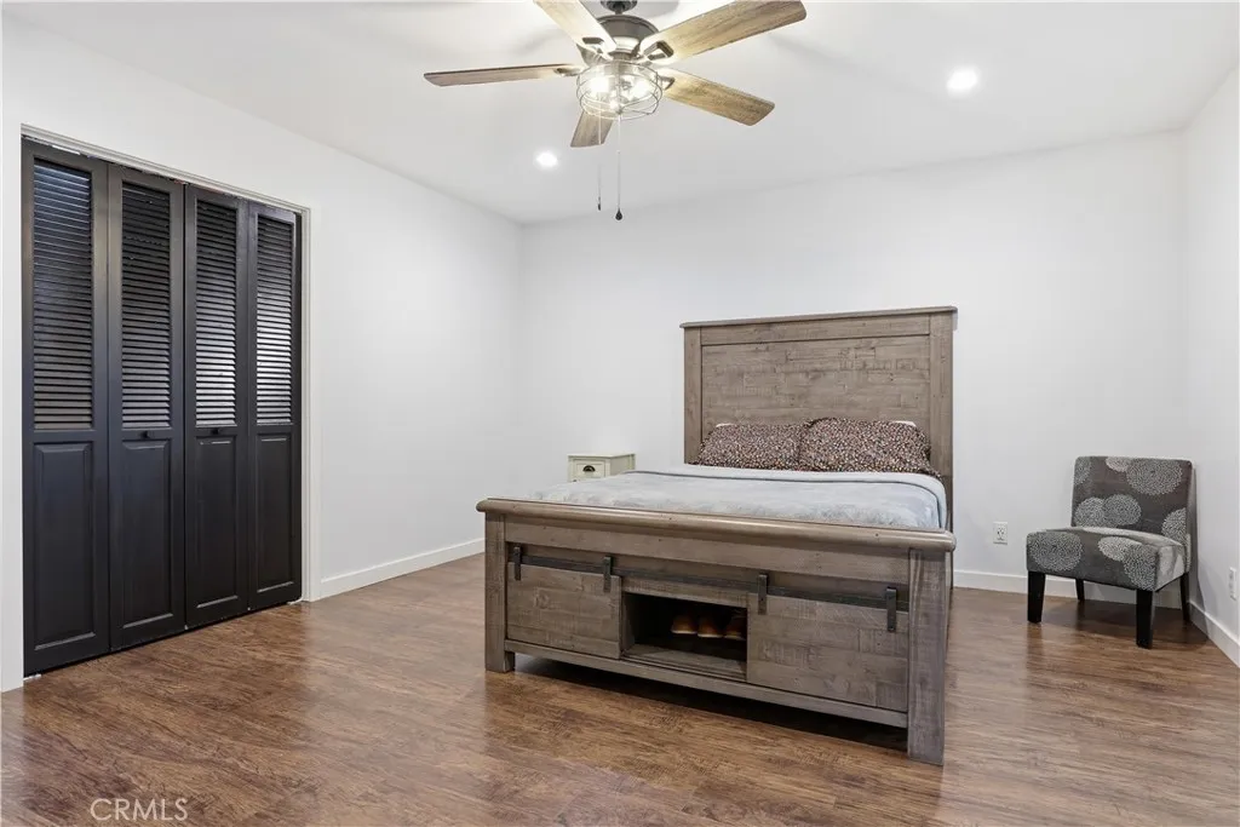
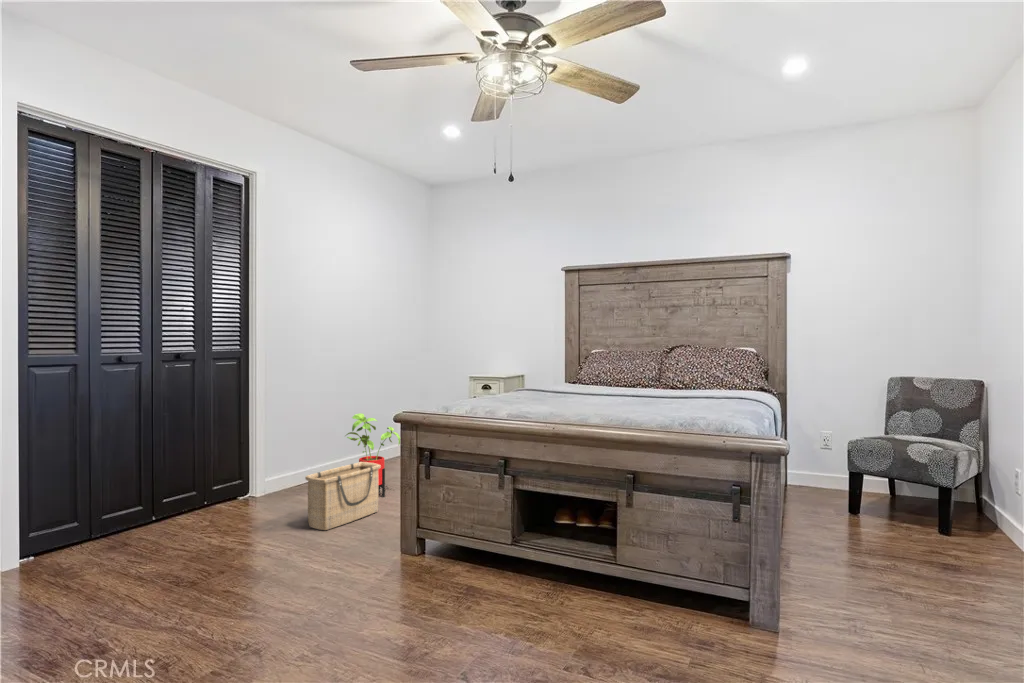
+ basket [304,462,381,531]
+ house plant [344,412,401,498]
